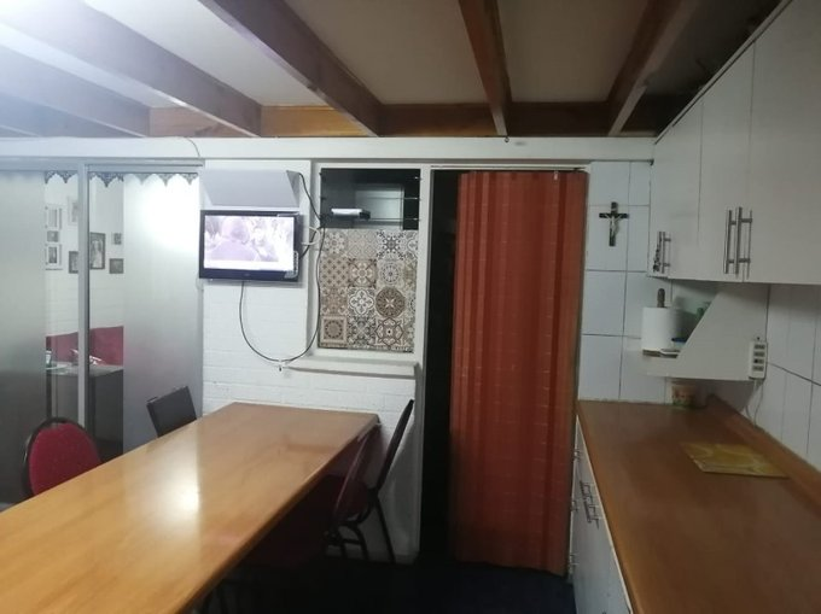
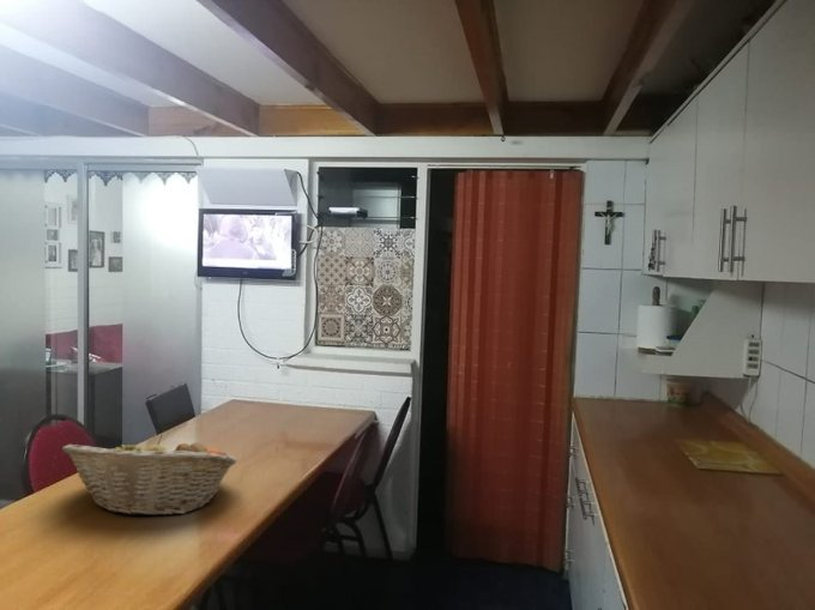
+ fruit basket [61,434,239,517]
